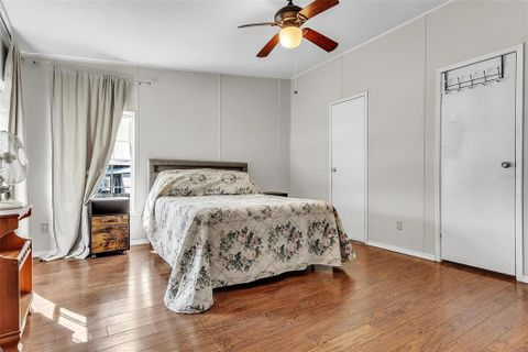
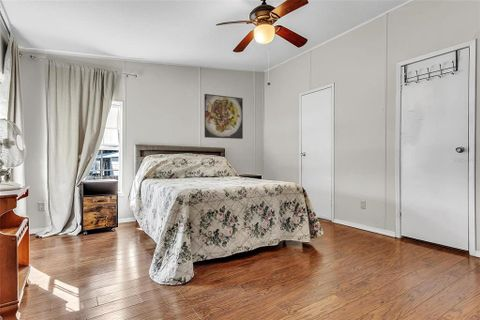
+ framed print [203,93,244,140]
